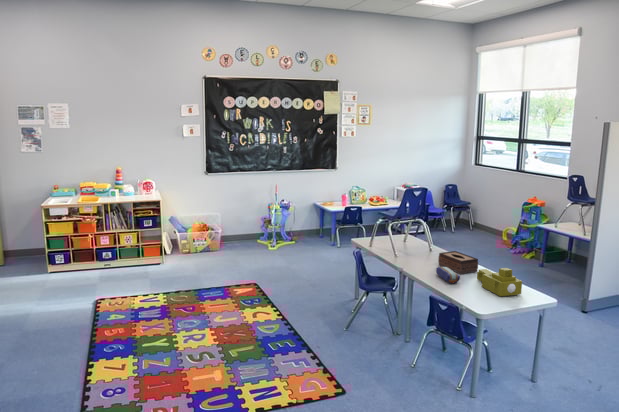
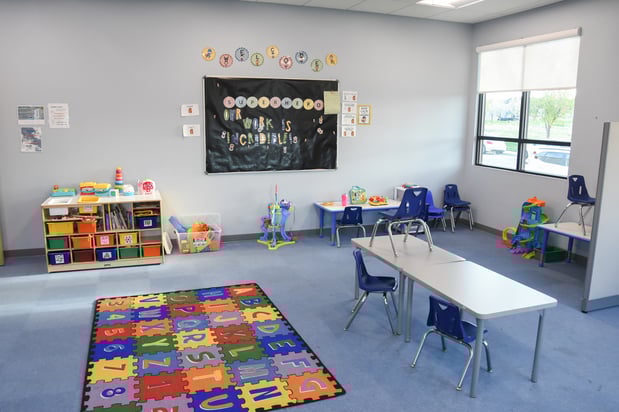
- toy blocks [476,267,523,297]
- pencil case [435,266,461,285]
- tissue box [437,250,479,275]
